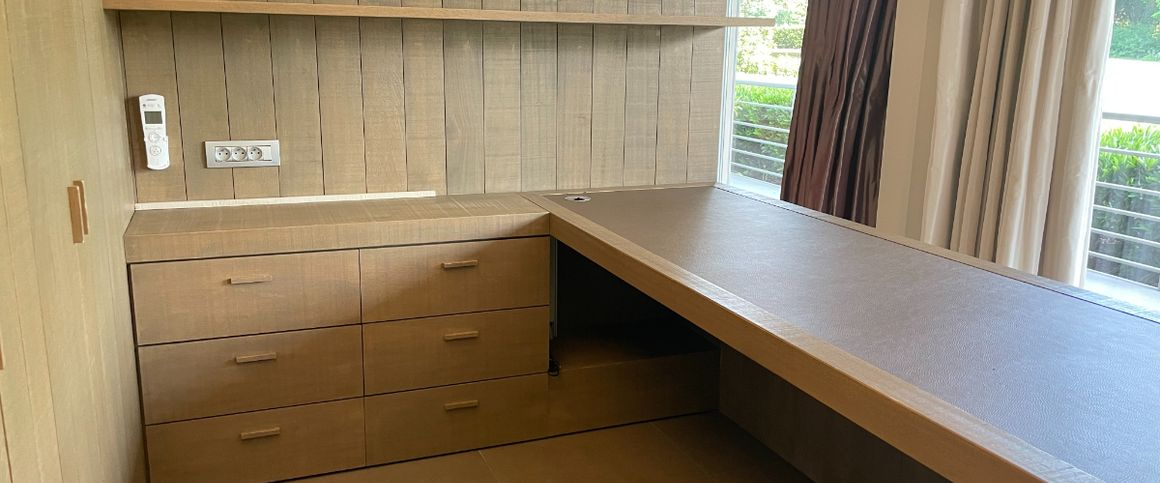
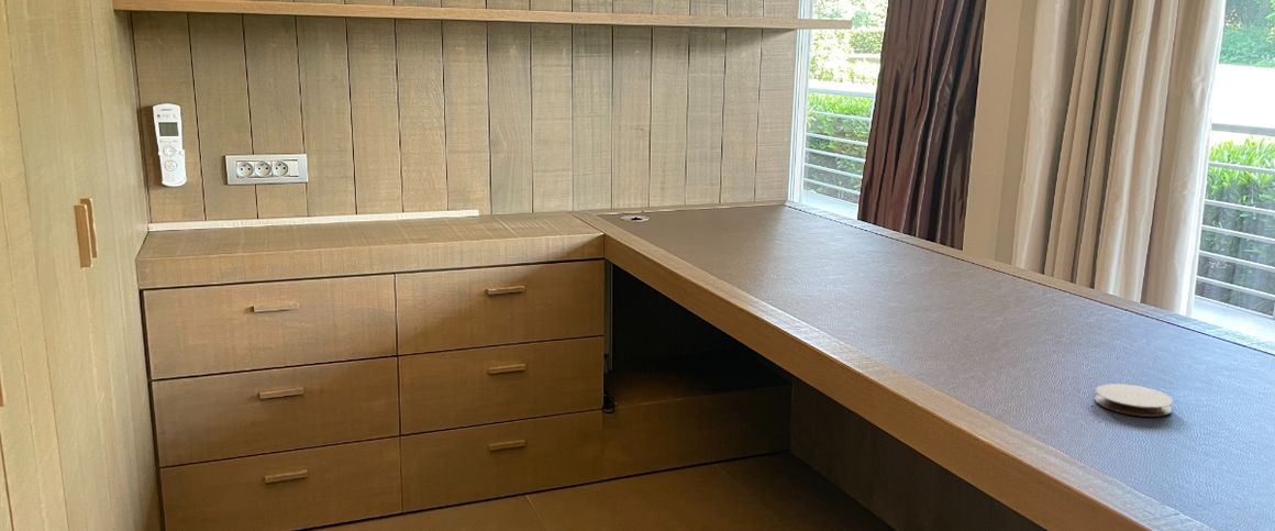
+ coaster [1094,383,1174,418]
